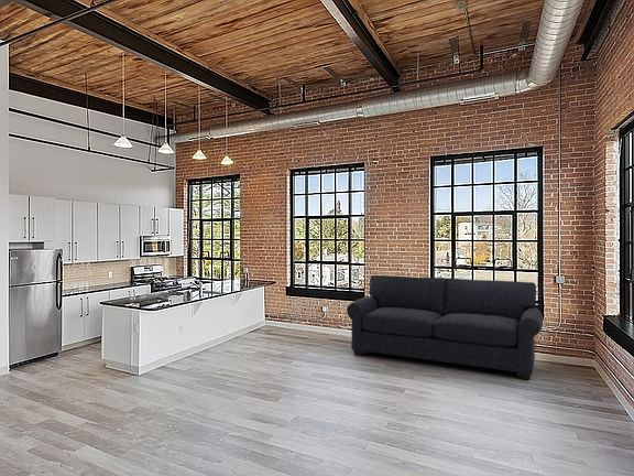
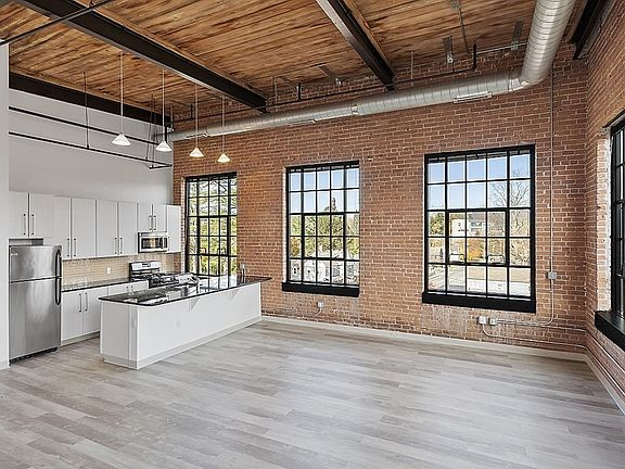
- sofa [346,274,544,380]
